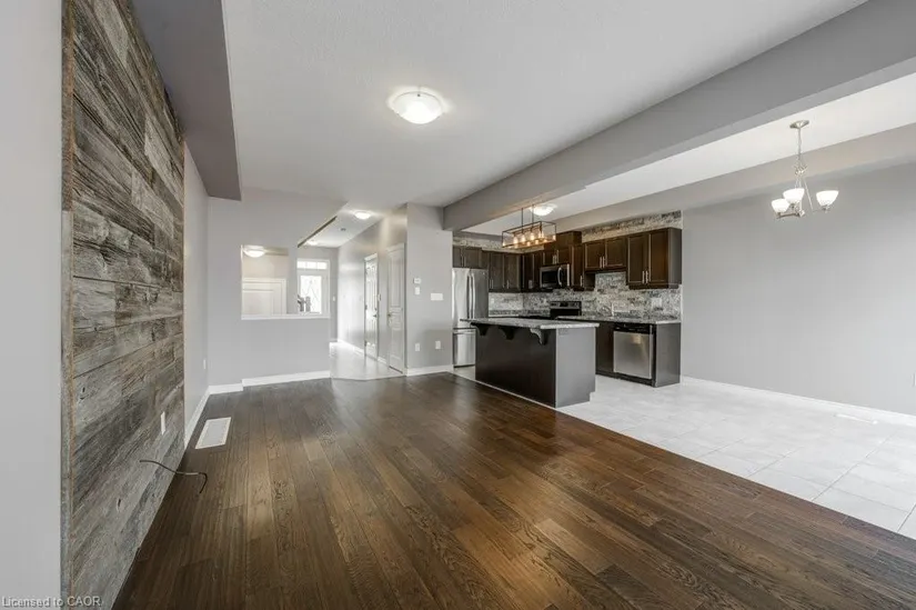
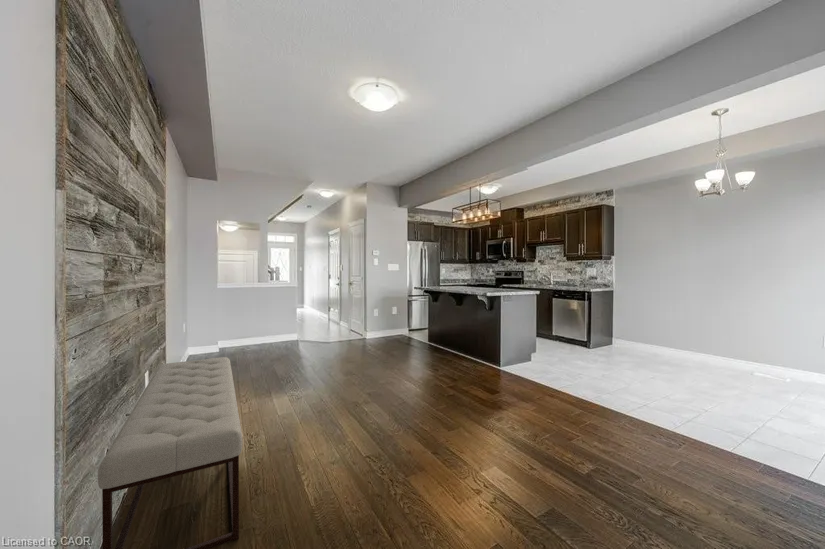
+ bench [97,356,244,549]
